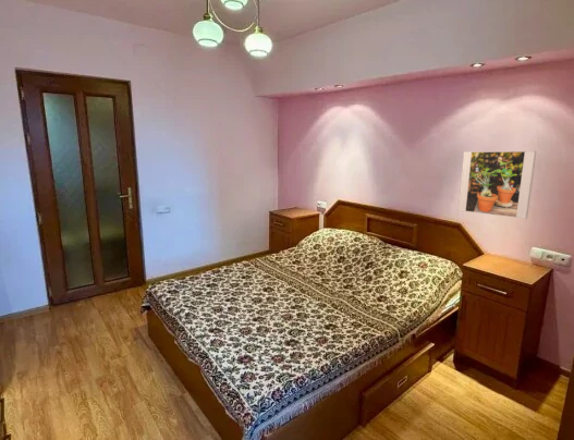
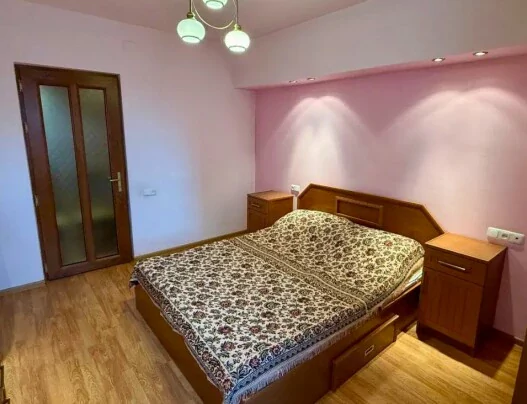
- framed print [457,150,537,220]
